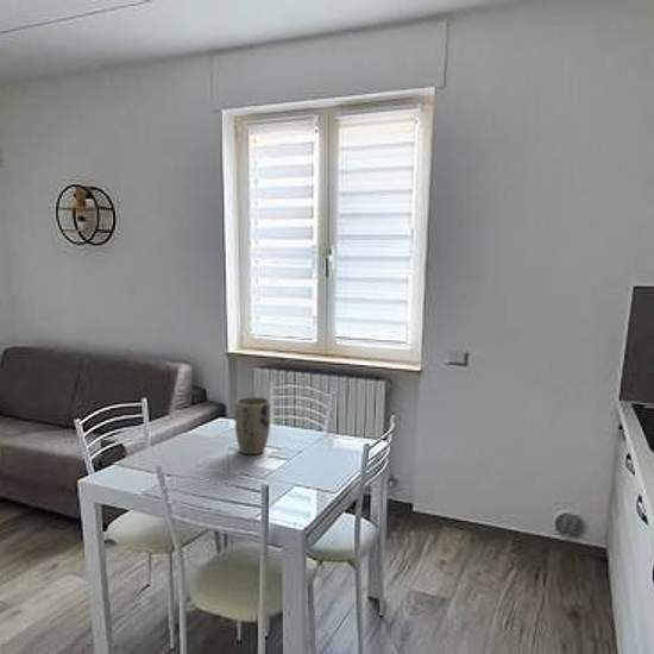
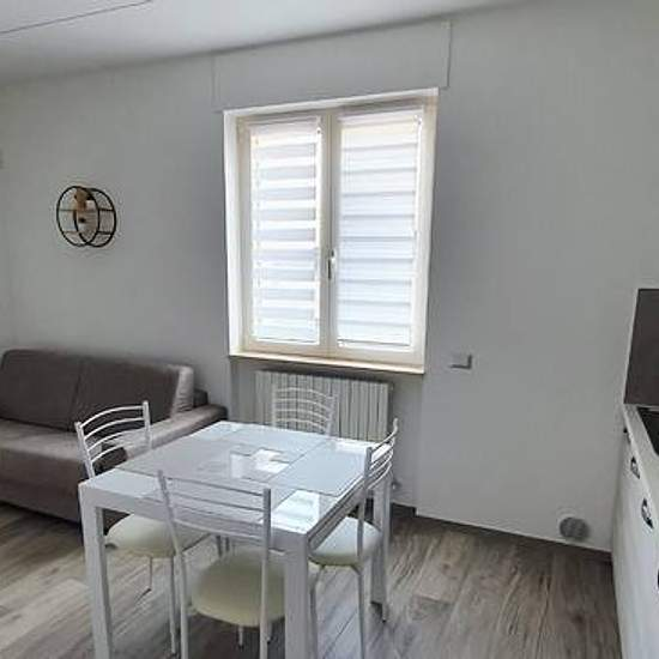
- plant pot [234,396,271,455]
